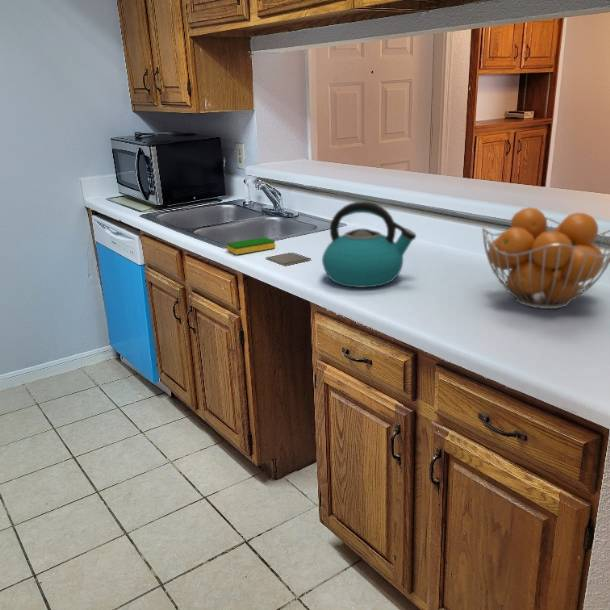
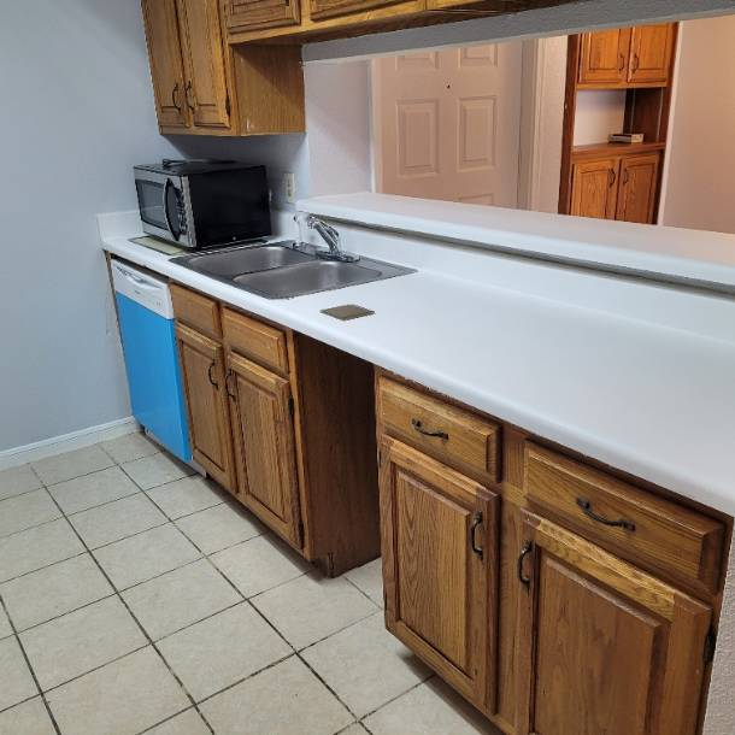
- kettle [321,201,417,288]
- dish sponge [226,236,276,256]
- fruit basket [481,206,610,310]
